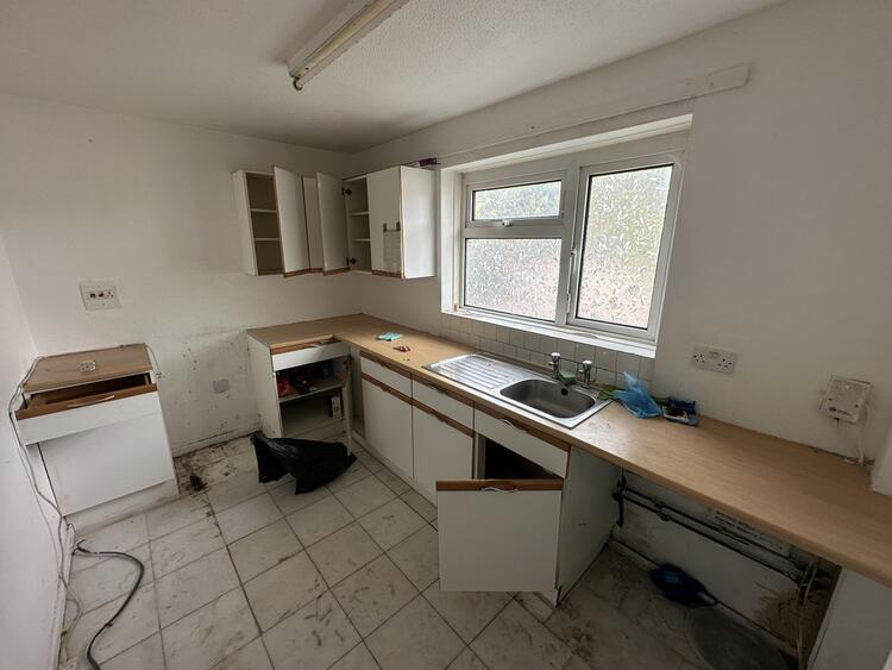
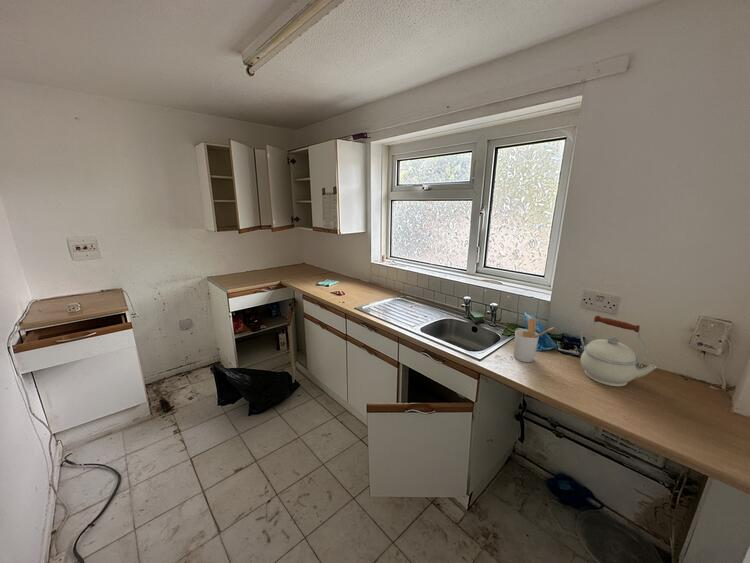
+ kettle [580,314,657,387]
+ utensil holder [513,317,555,363]
